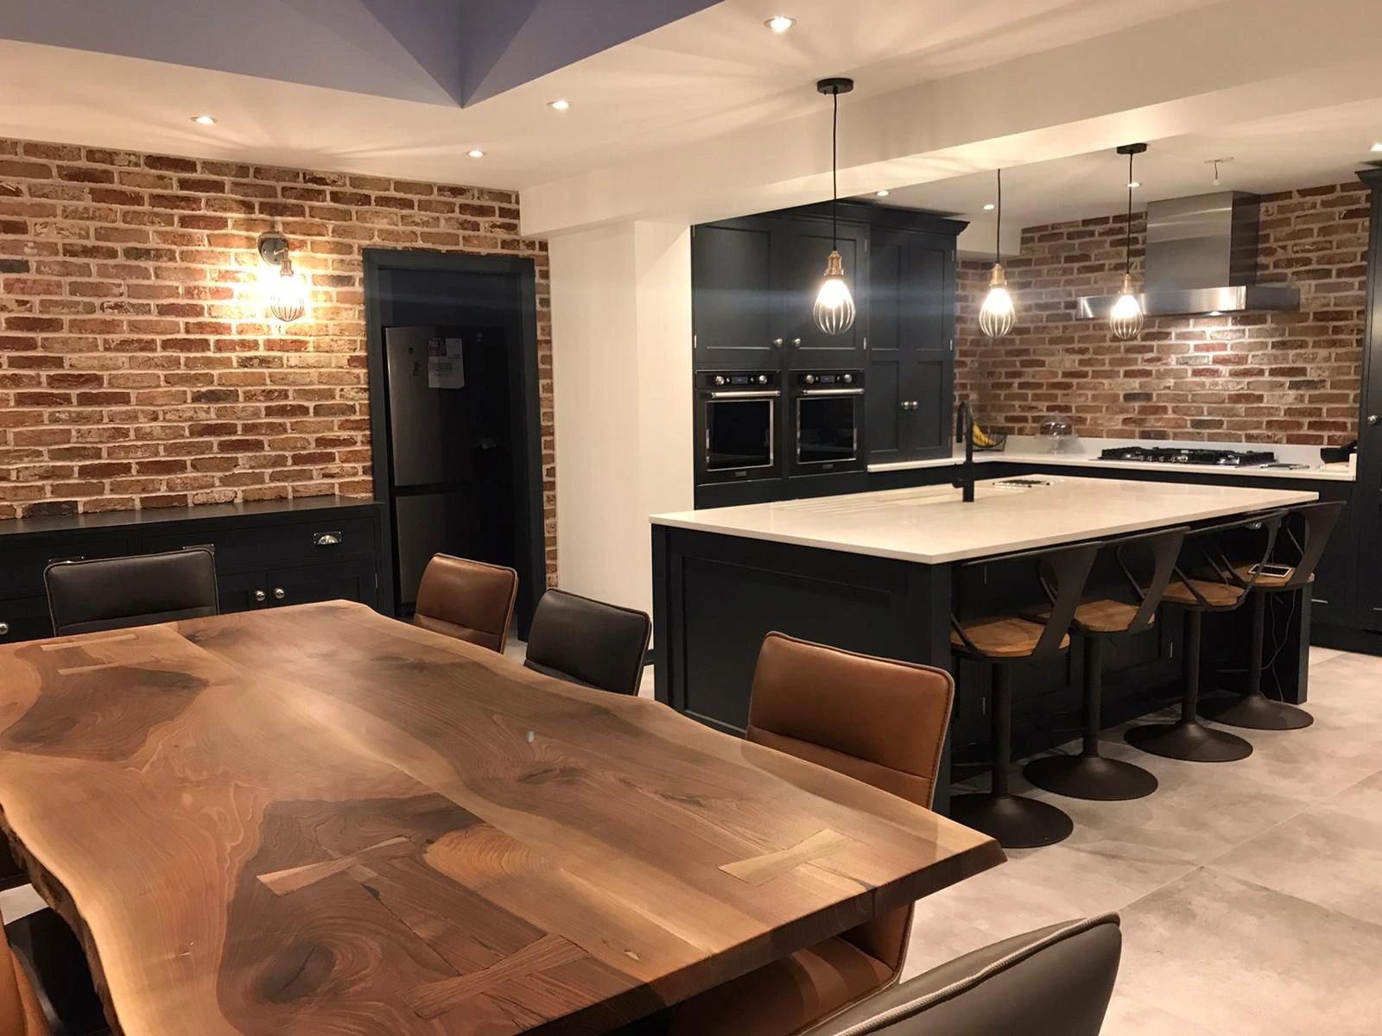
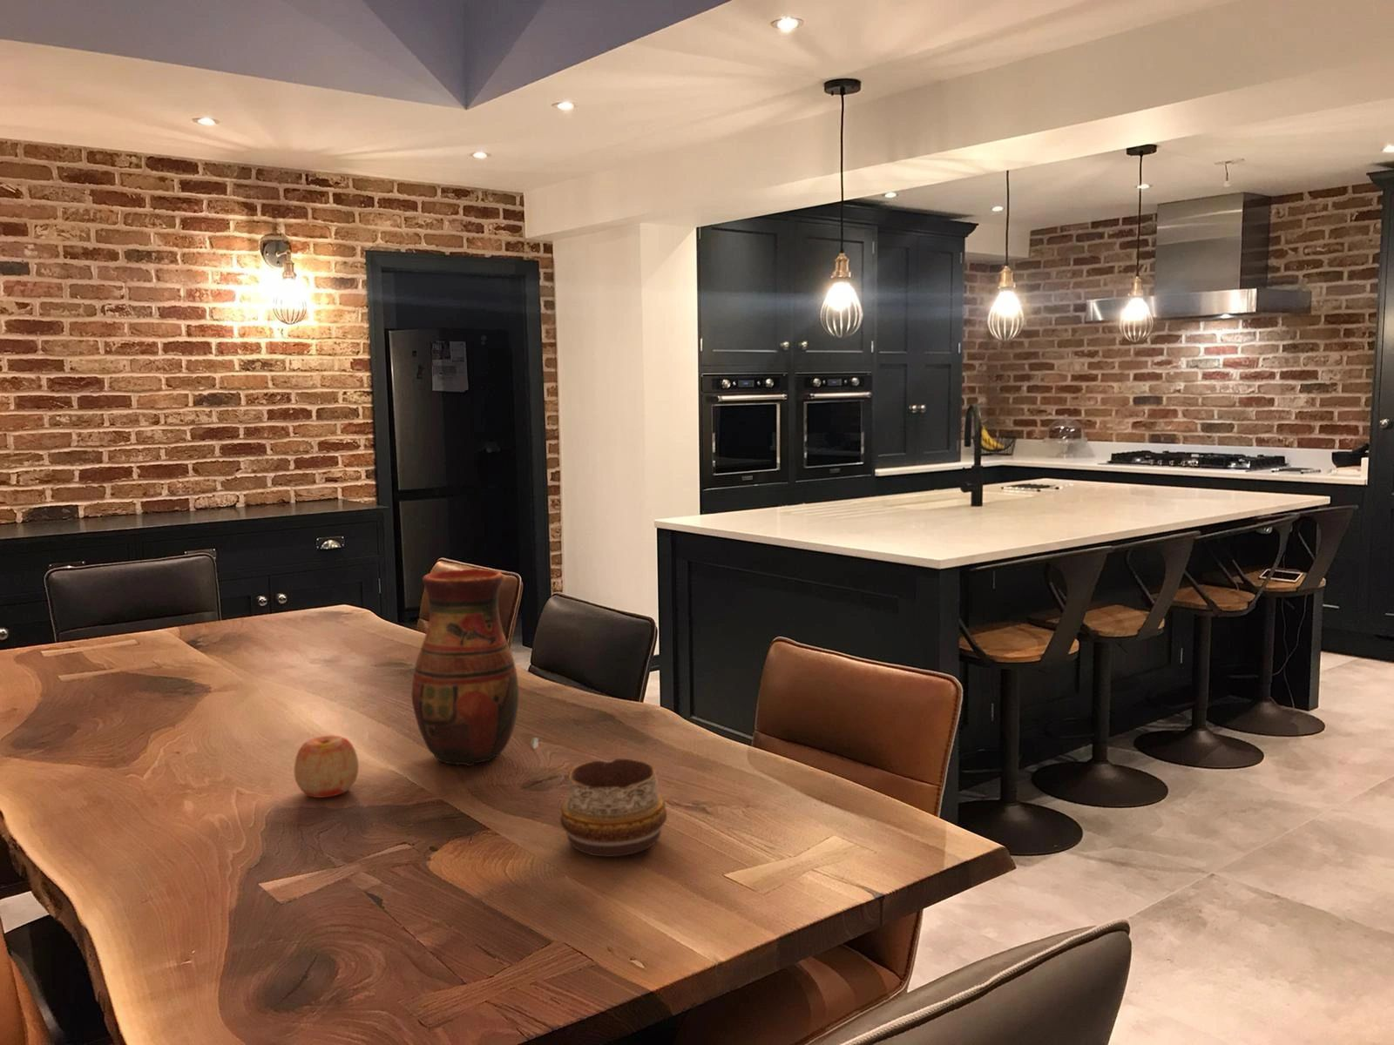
+ apple [293,734,360,798]
+ decorative bowl [560,757,668,857]
+ vase [411,568,520,767]
